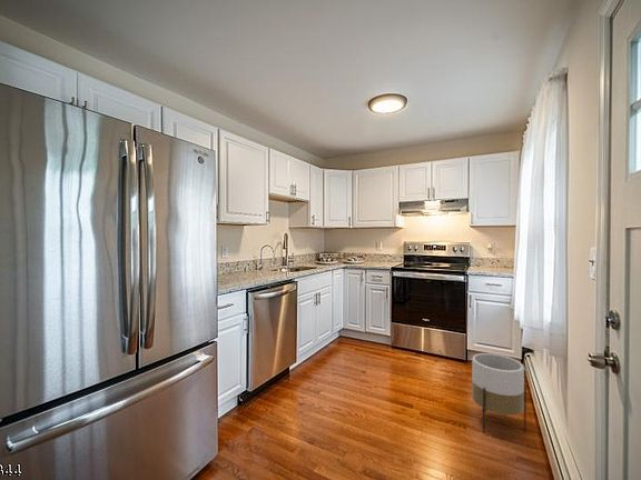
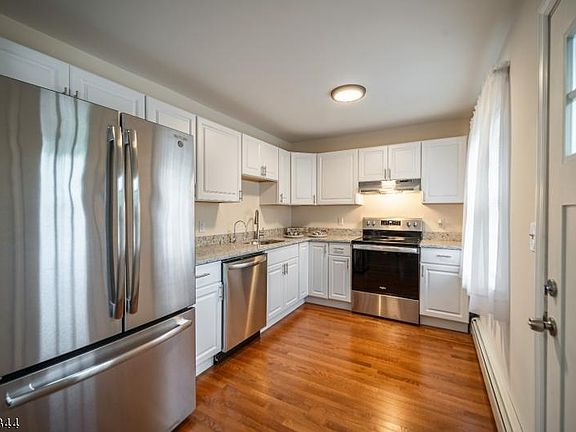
- planter [471,352,527,434]
